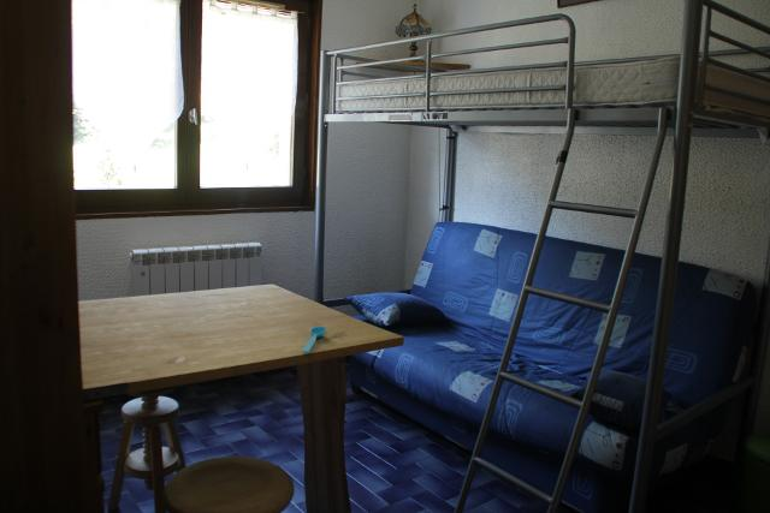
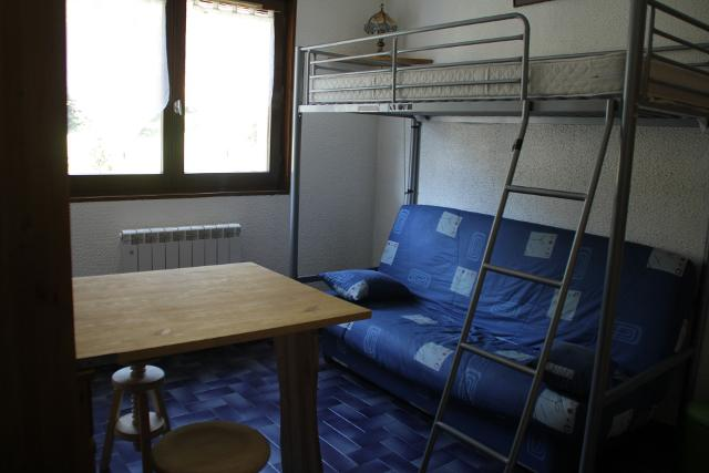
- spoon [301,326,327,354]
